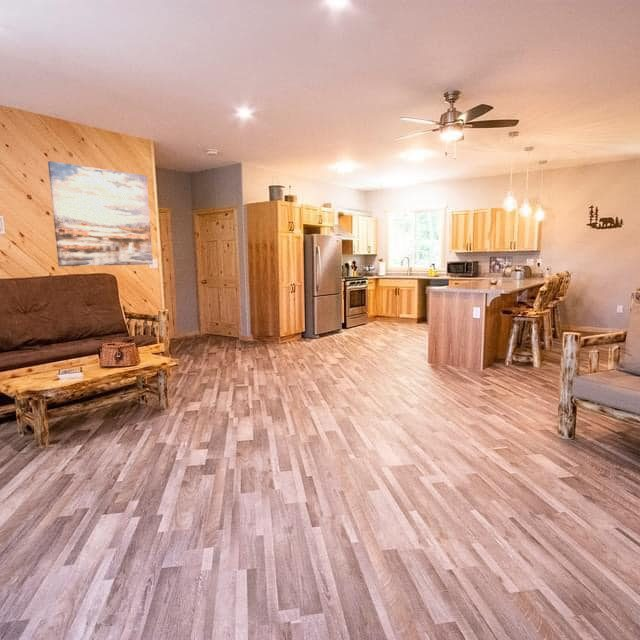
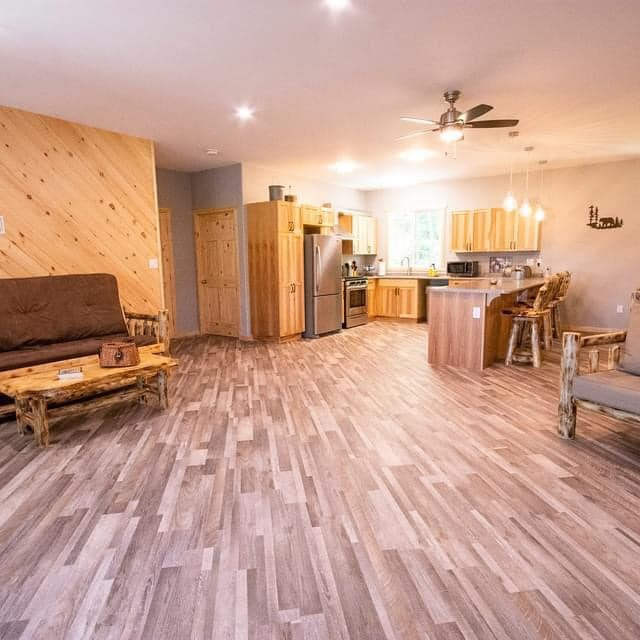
- wall art [47,160,154,267]
